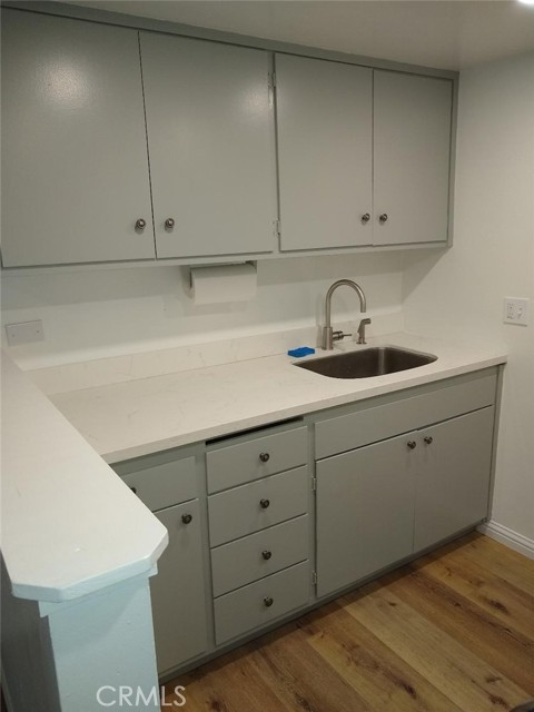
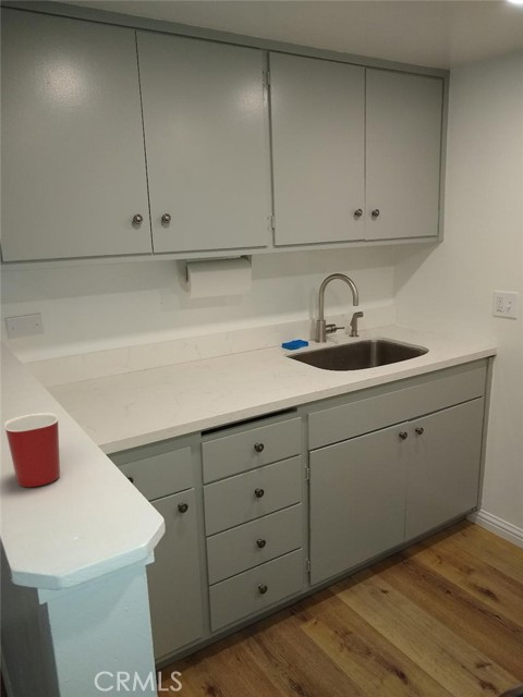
+ mug [3,412,61,488]
